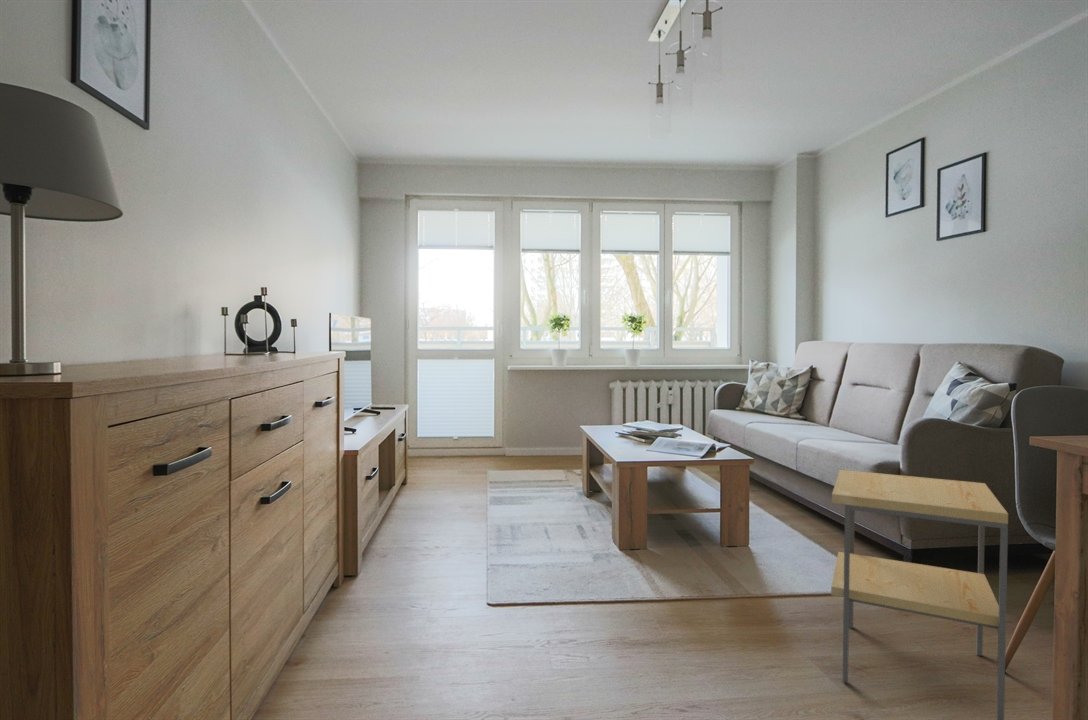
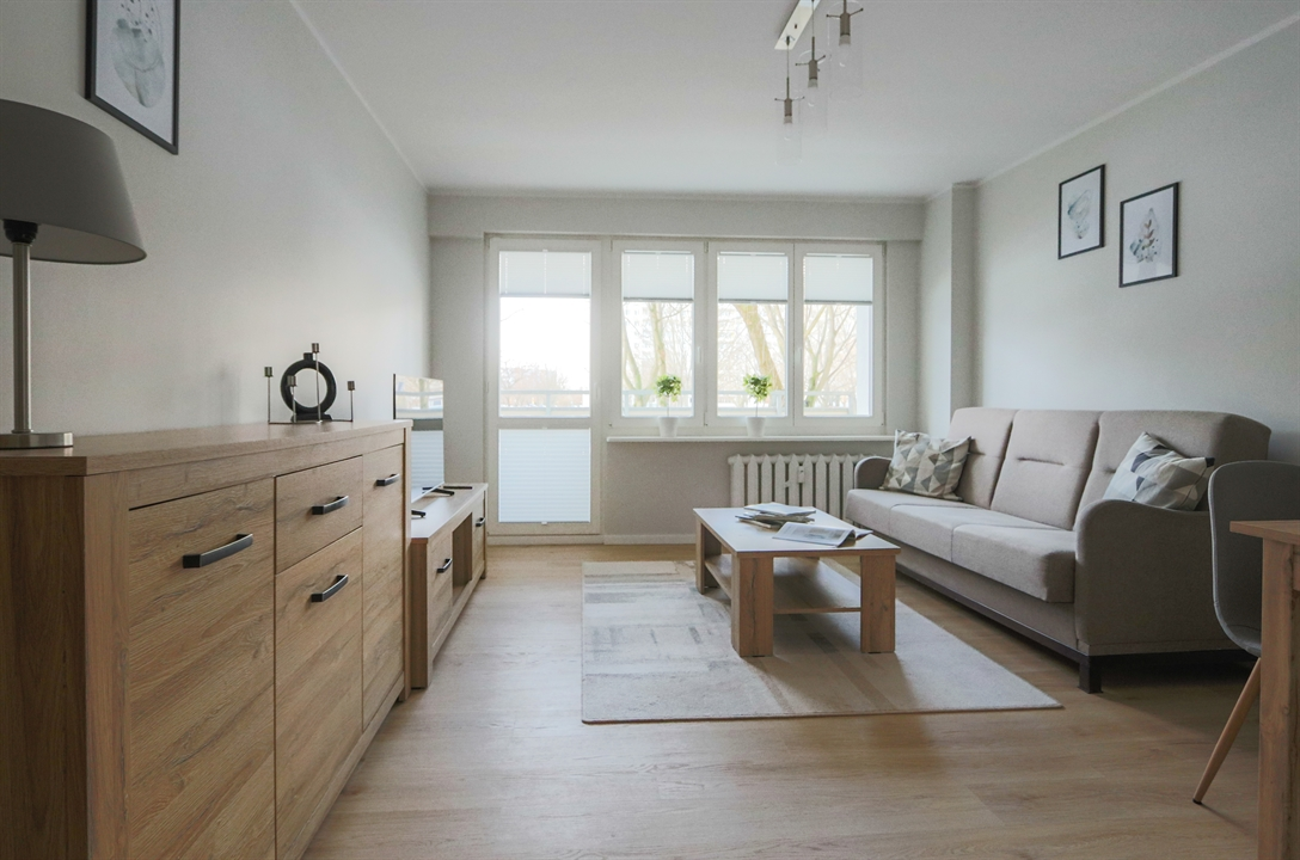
- side table [830,469,1009,720]
